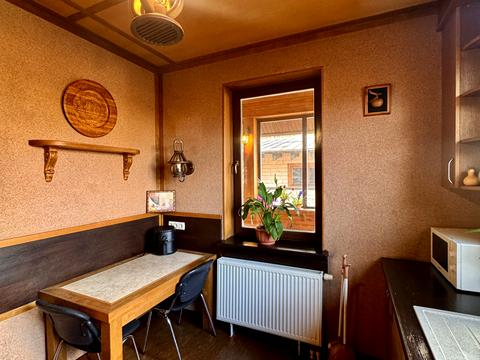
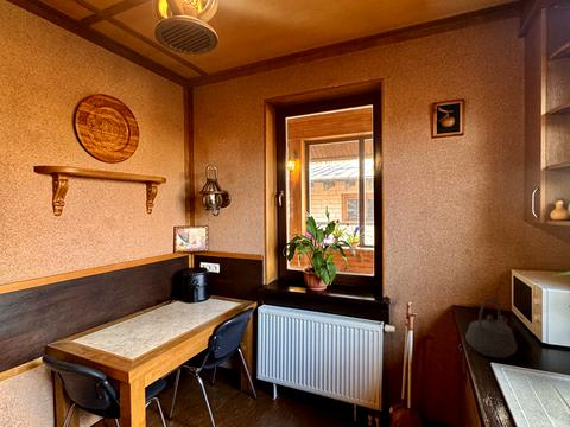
+ kettle [464,297,518,359]
